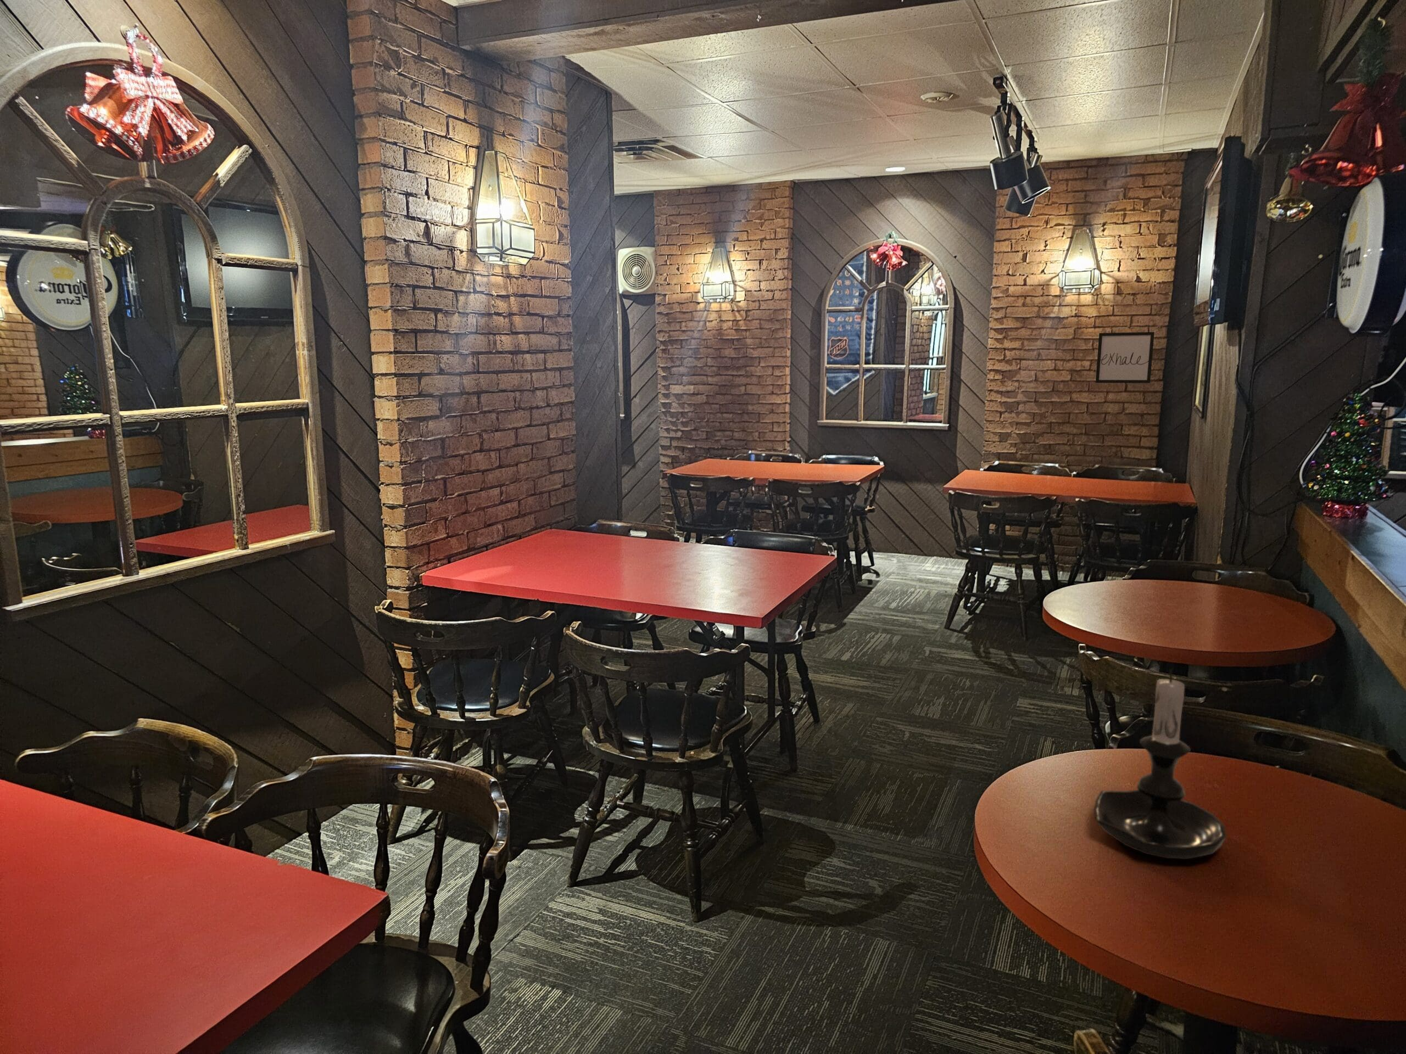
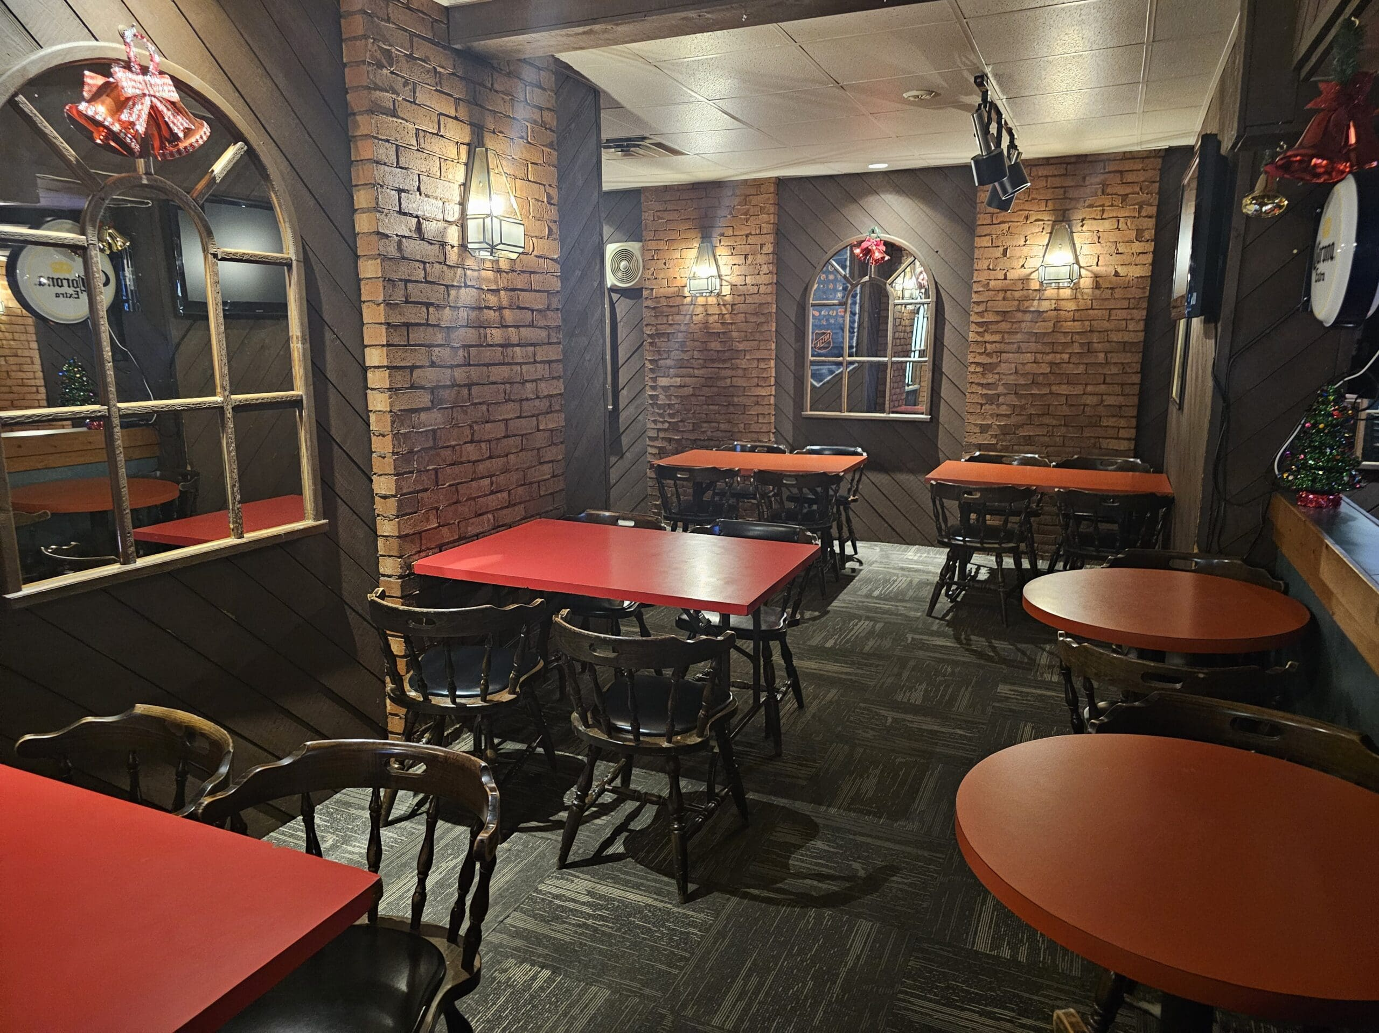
- wall art [1095,331,1155,384]
- candle holder [1094,669,1227,859]
